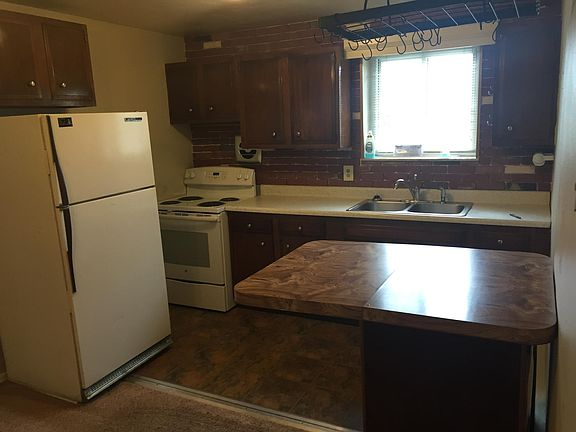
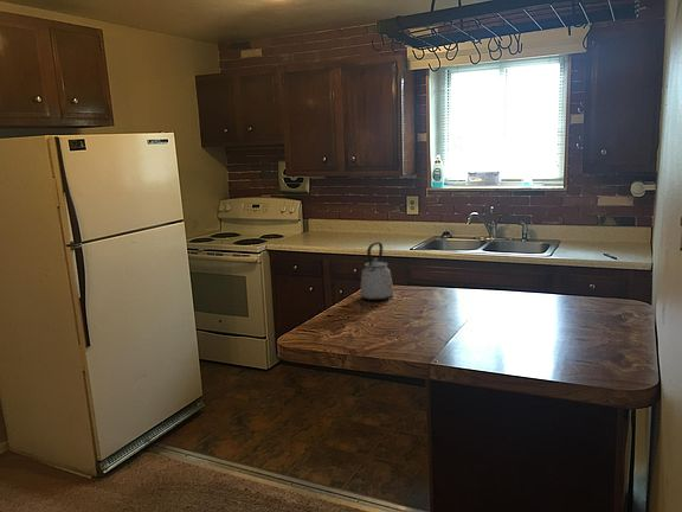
+ kettle [359,241,394,302]
